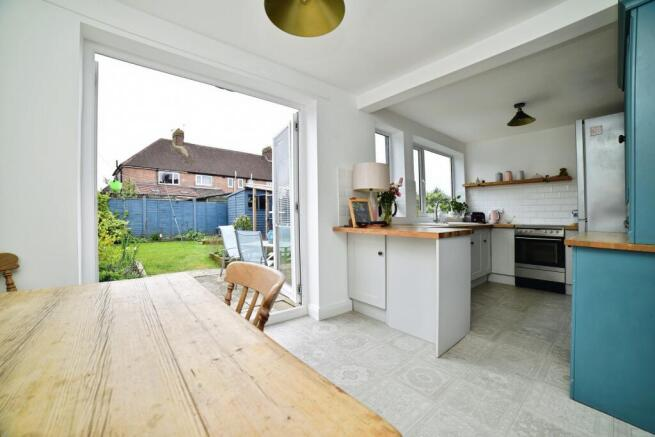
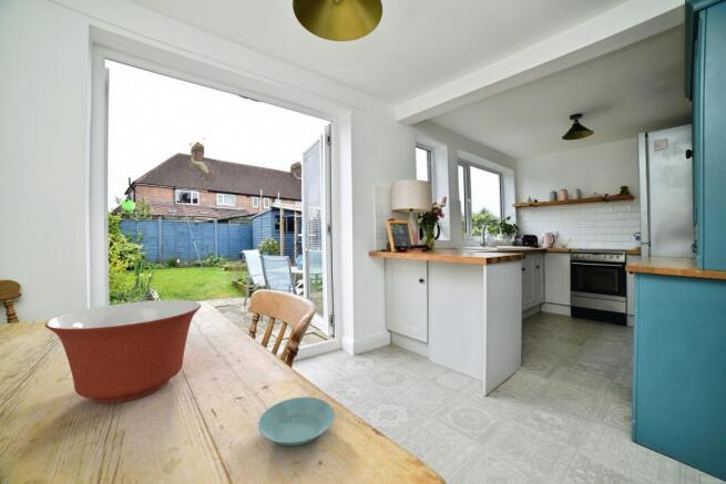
+ saucer [257,397,336,446]
+ mixing bowl [44,299,202,404]
